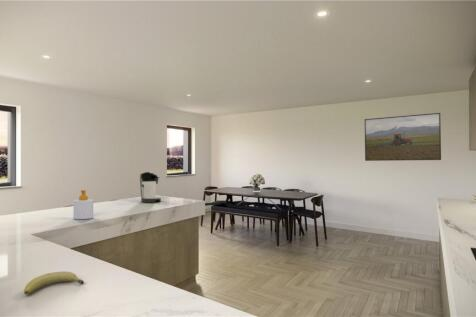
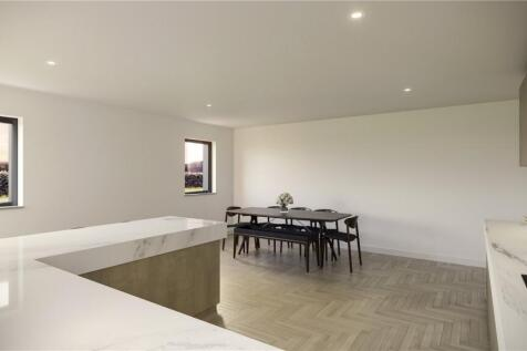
- coffee maker [139,171,162,204]
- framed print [364,112,442,162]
- fruit [23,270,85,295]
- soap bottle [73,189,94,220]
